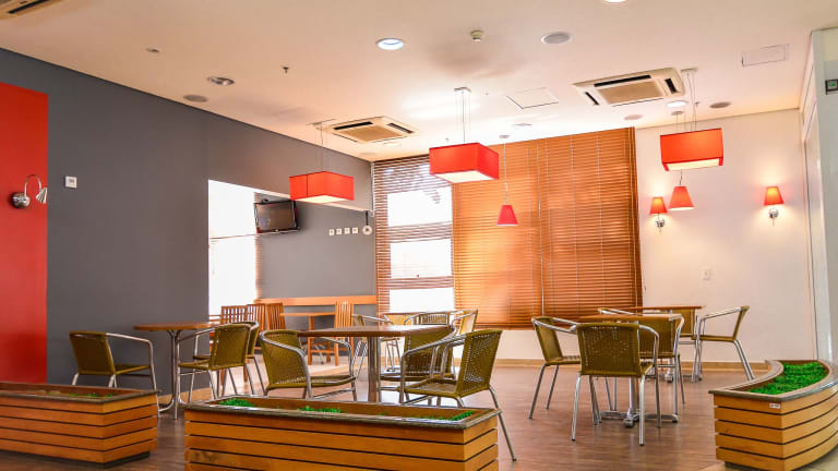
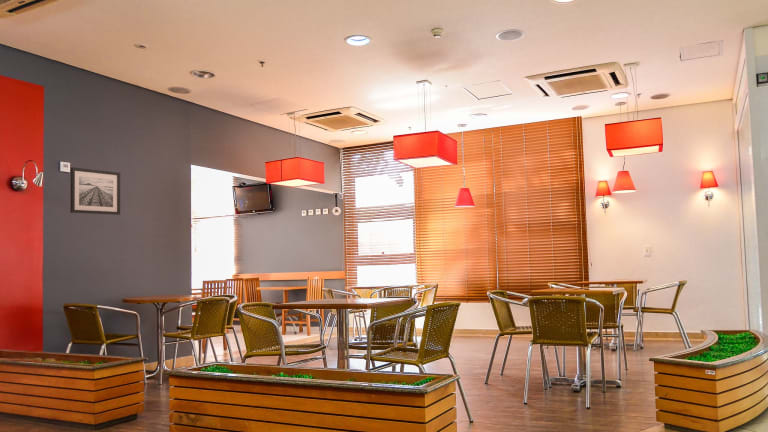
+ wall art [69,166,121,216]
